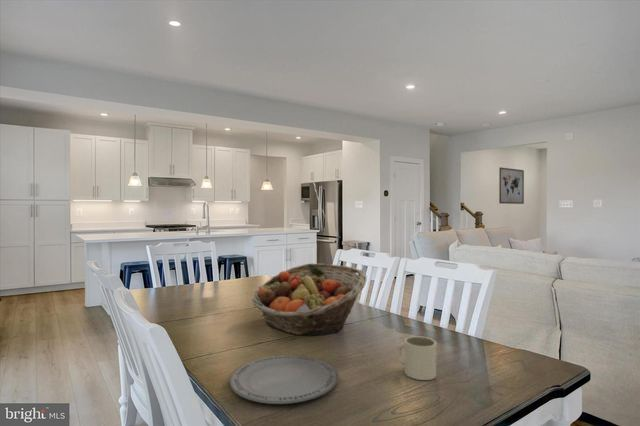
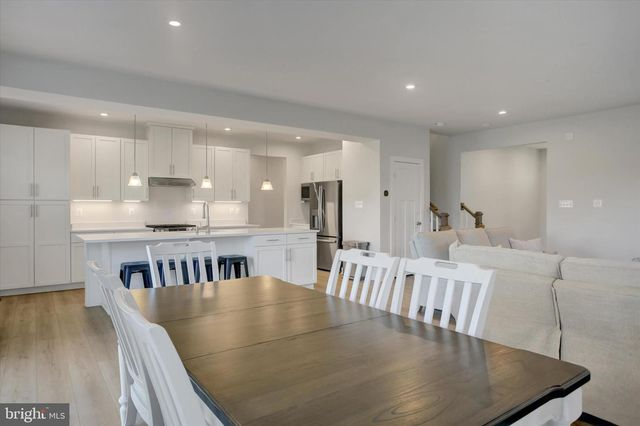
- mug [394,335,437,381]
- wall art [498,166,525,205]
- plate [229,354,339,405]
- fruit basket [251,262,368,336]
